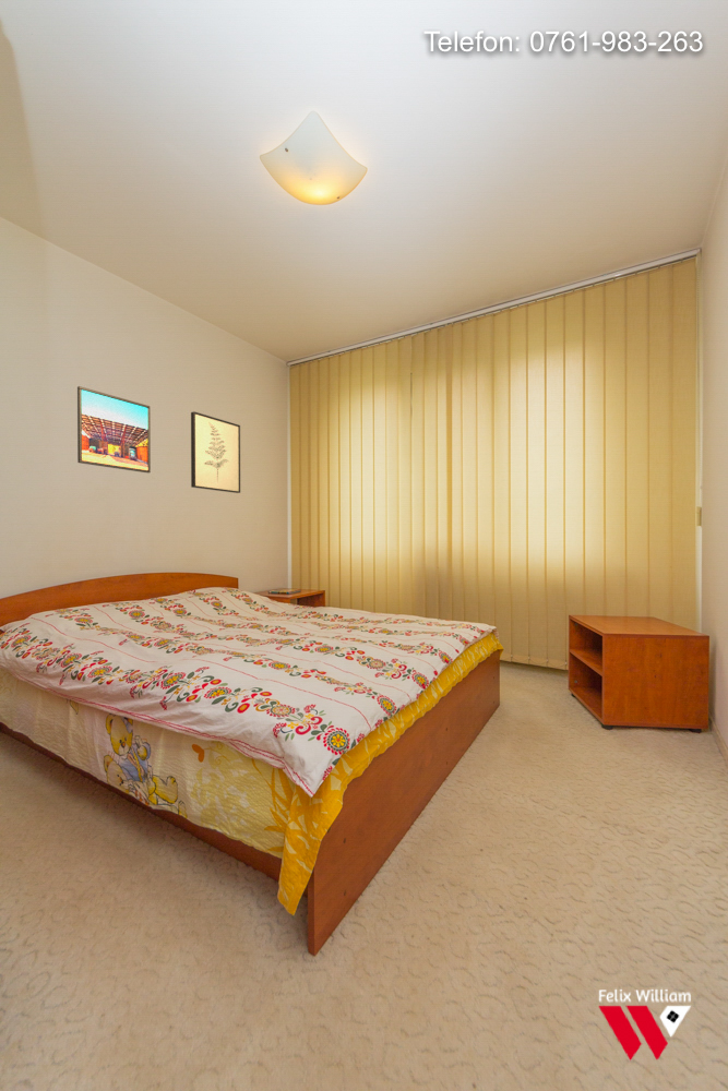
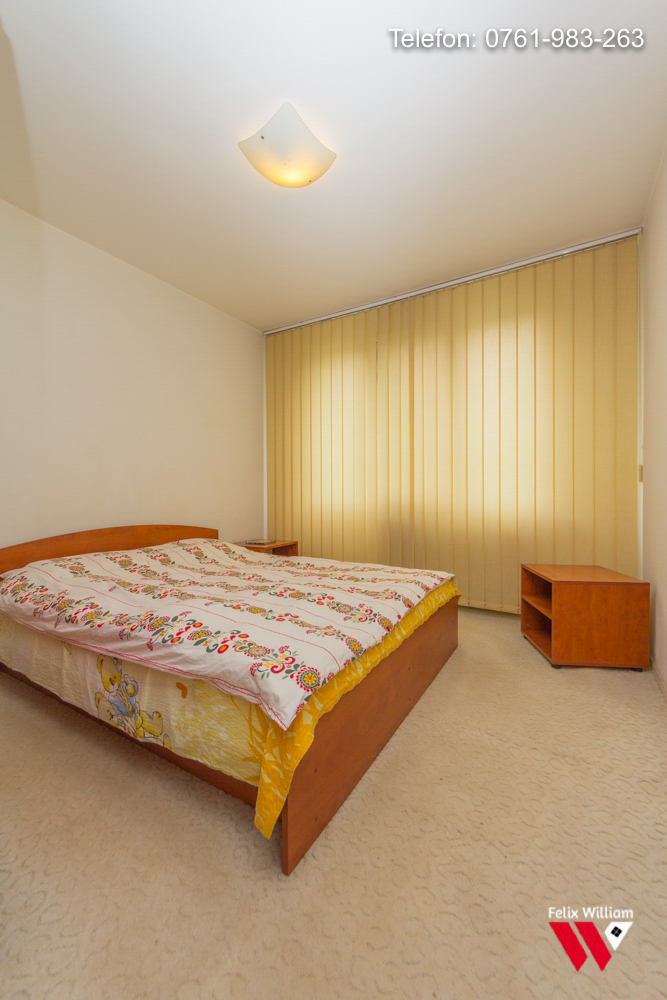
- wall art [190,410,241,494]
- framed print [76,385,152,473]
